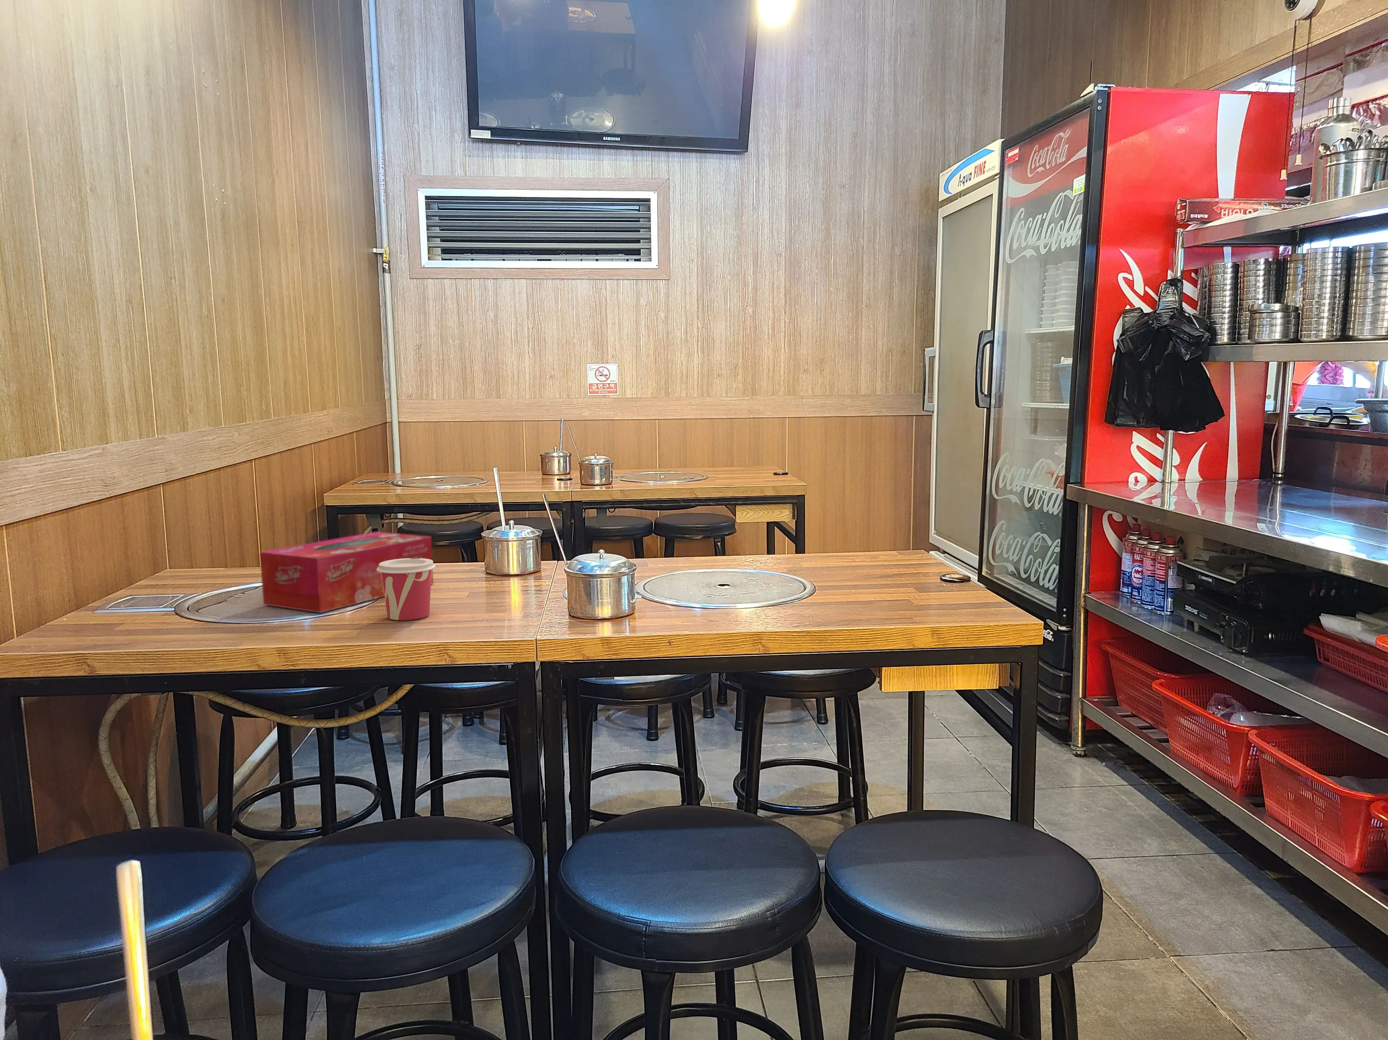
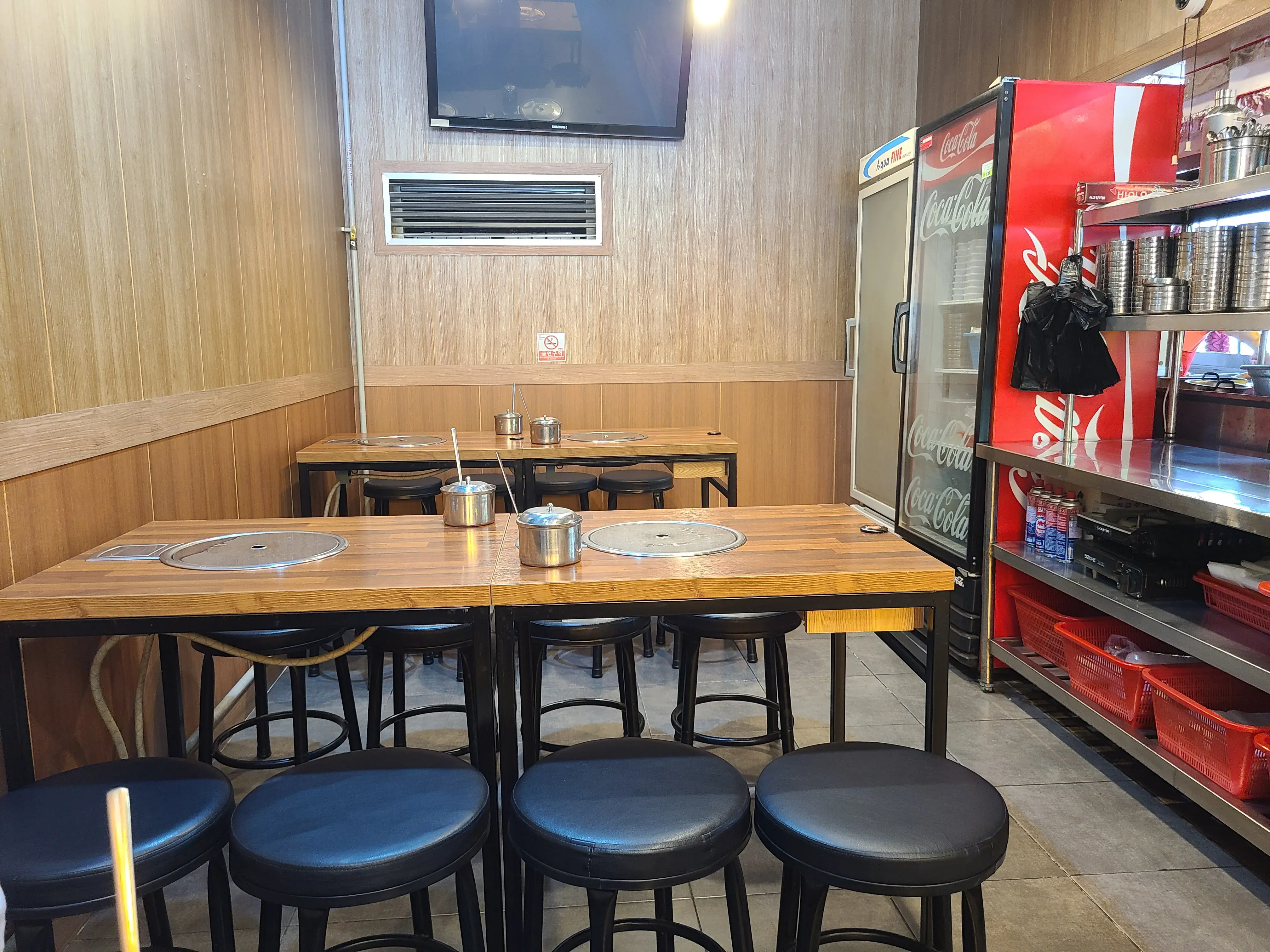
- tissue box [259,531,434,613]
- cup [377,558,436,621]
